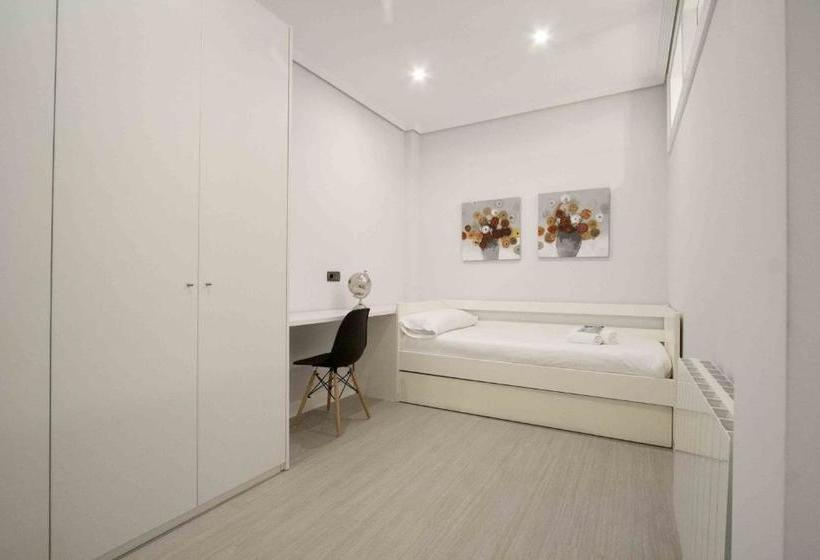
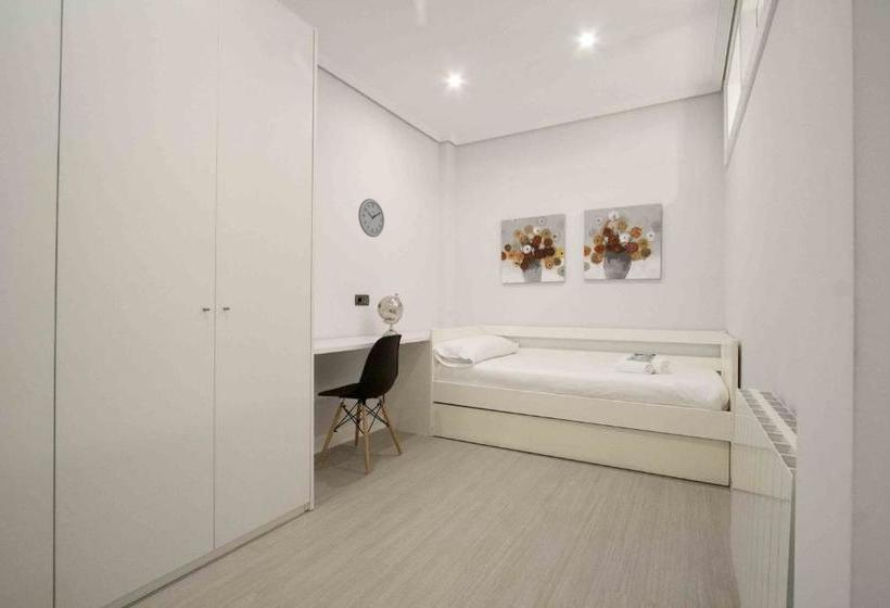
+ wall clock [357,198,385,238]
